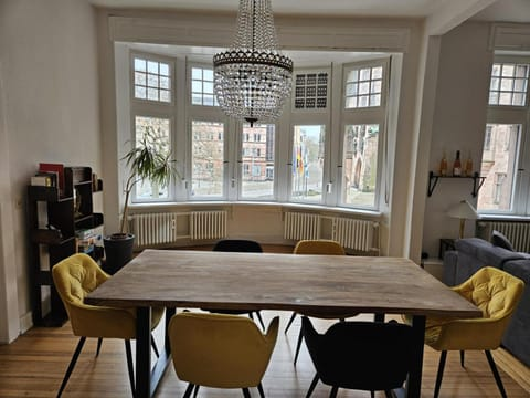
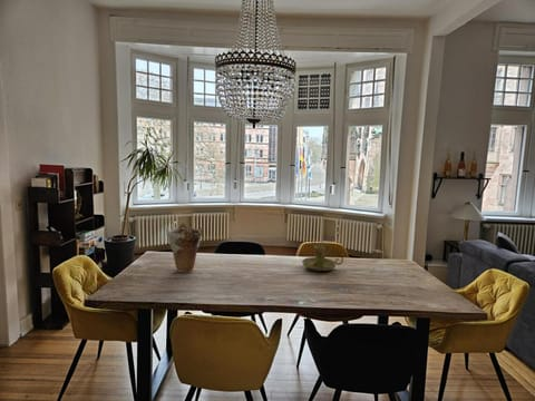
+ vase [165,222,204,274]
+ candle holder [301,244,344,272]
